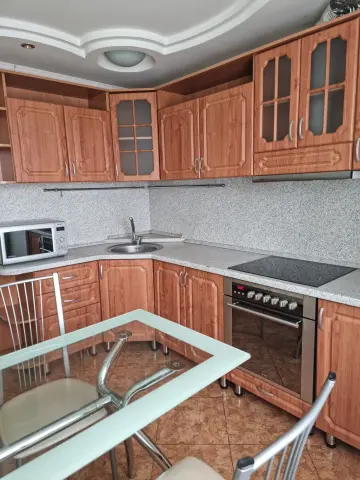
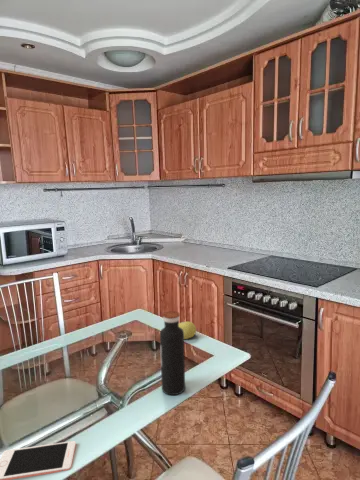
+ water bottle [159,310,186,396]
+ fruit [179,321,197,340]
+ cell phone [0,440,77,480]
